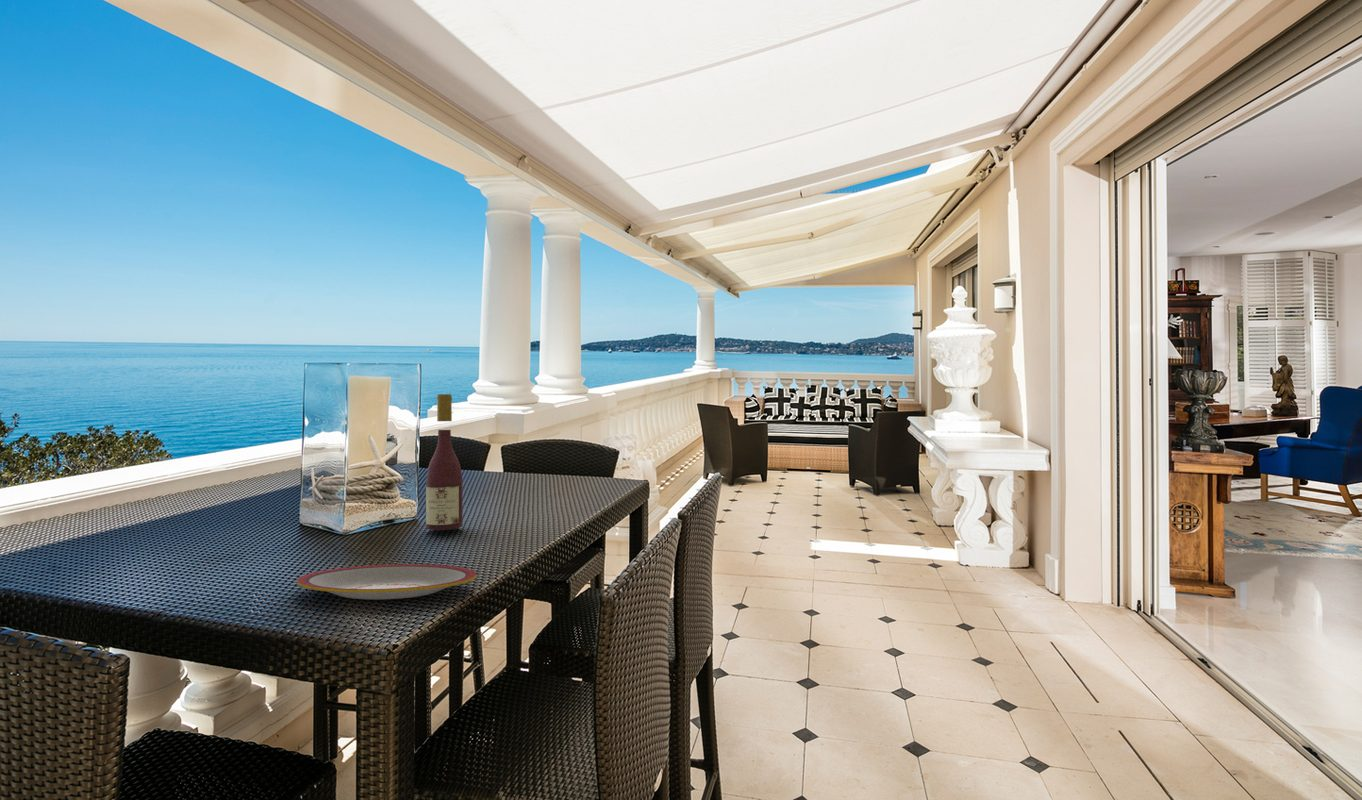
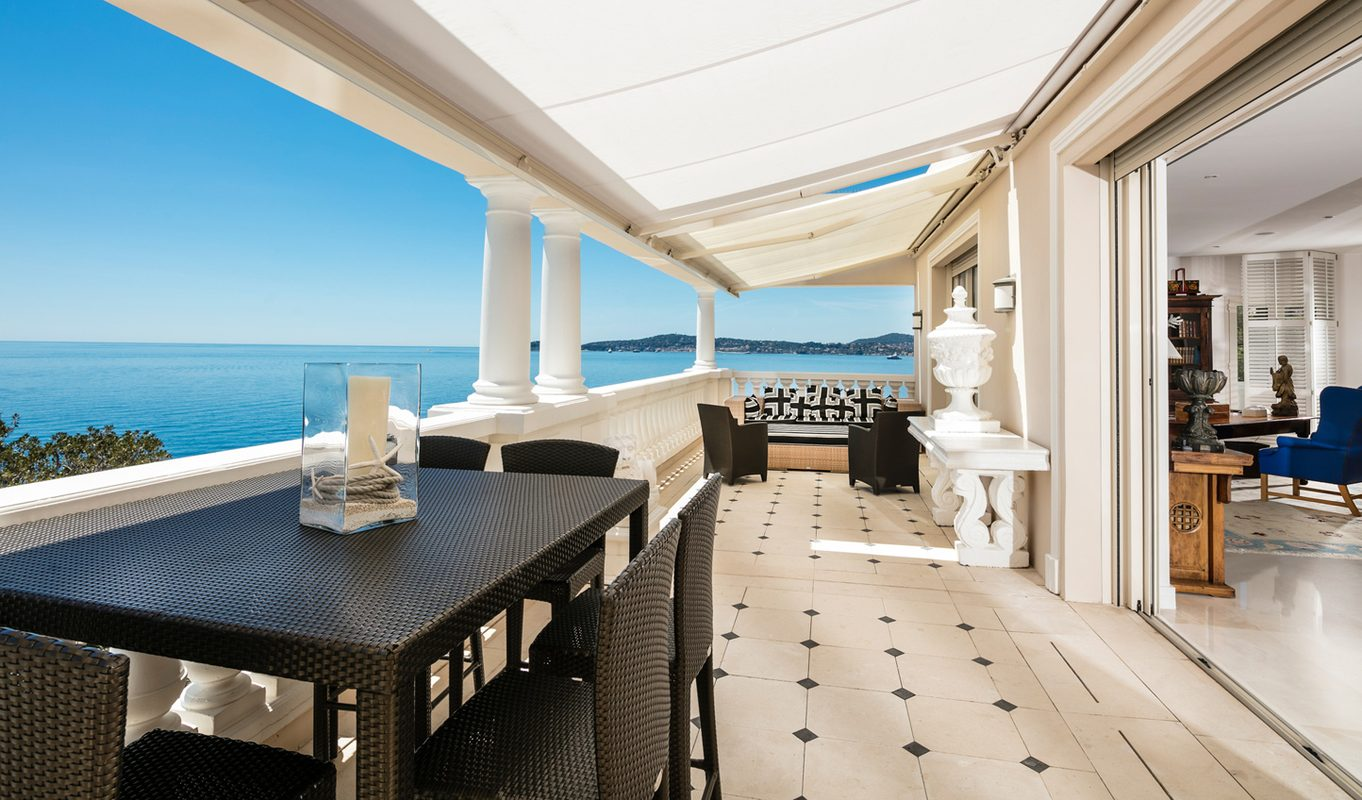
- plate [296,563,478,600]
- wine bottle [425,393,464,531]
